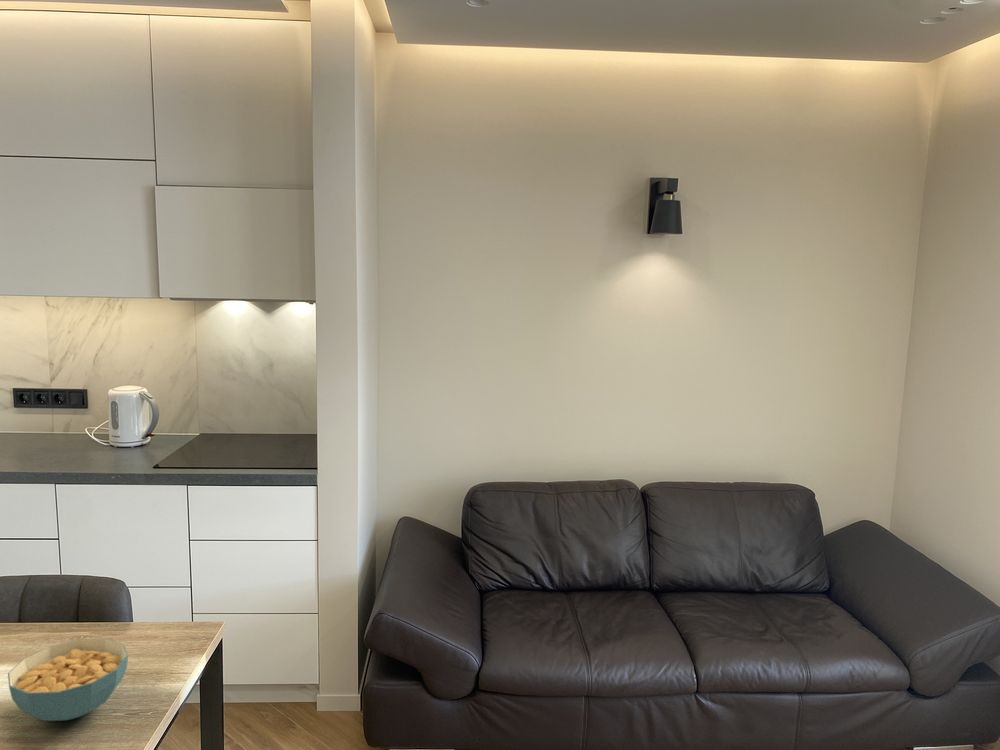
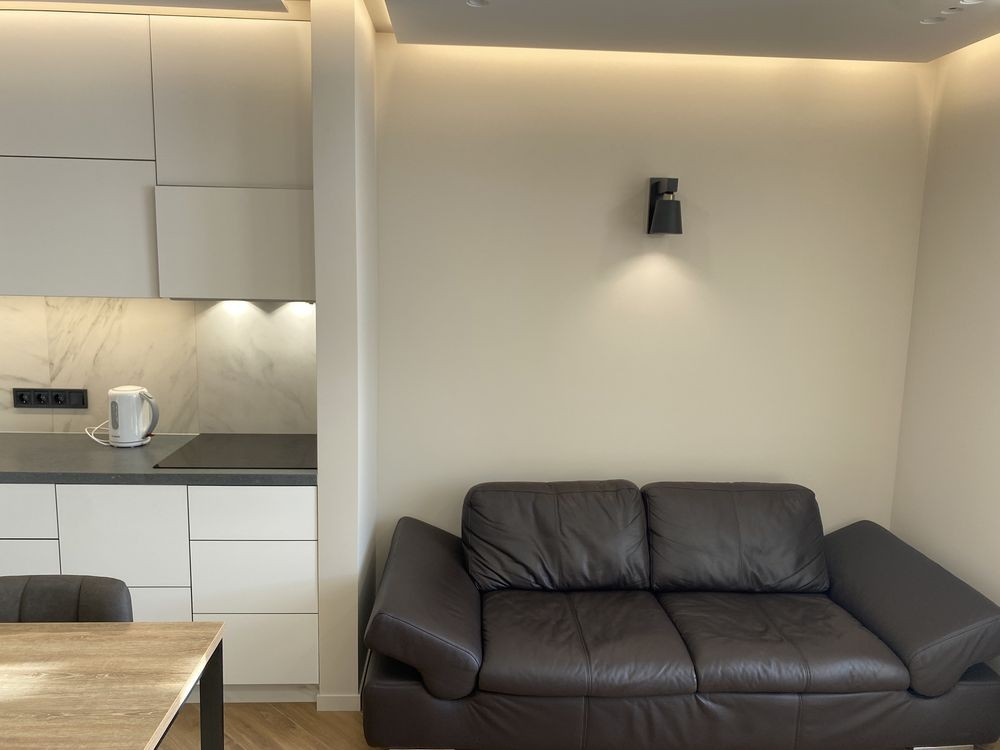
- cereal bowl [7,638,129,722]
